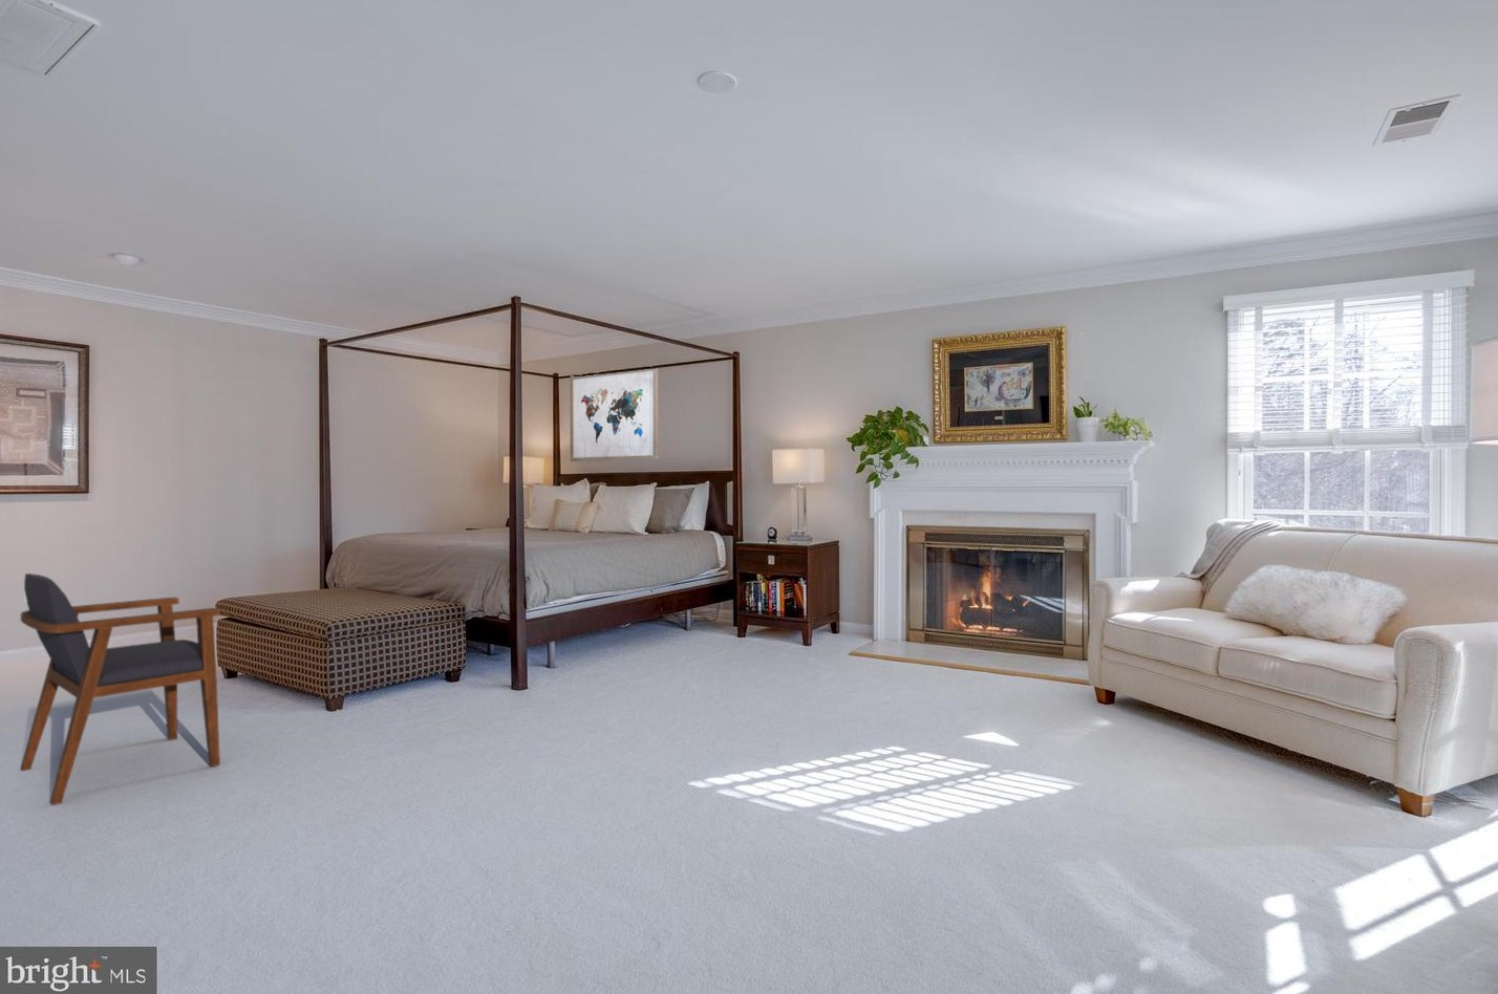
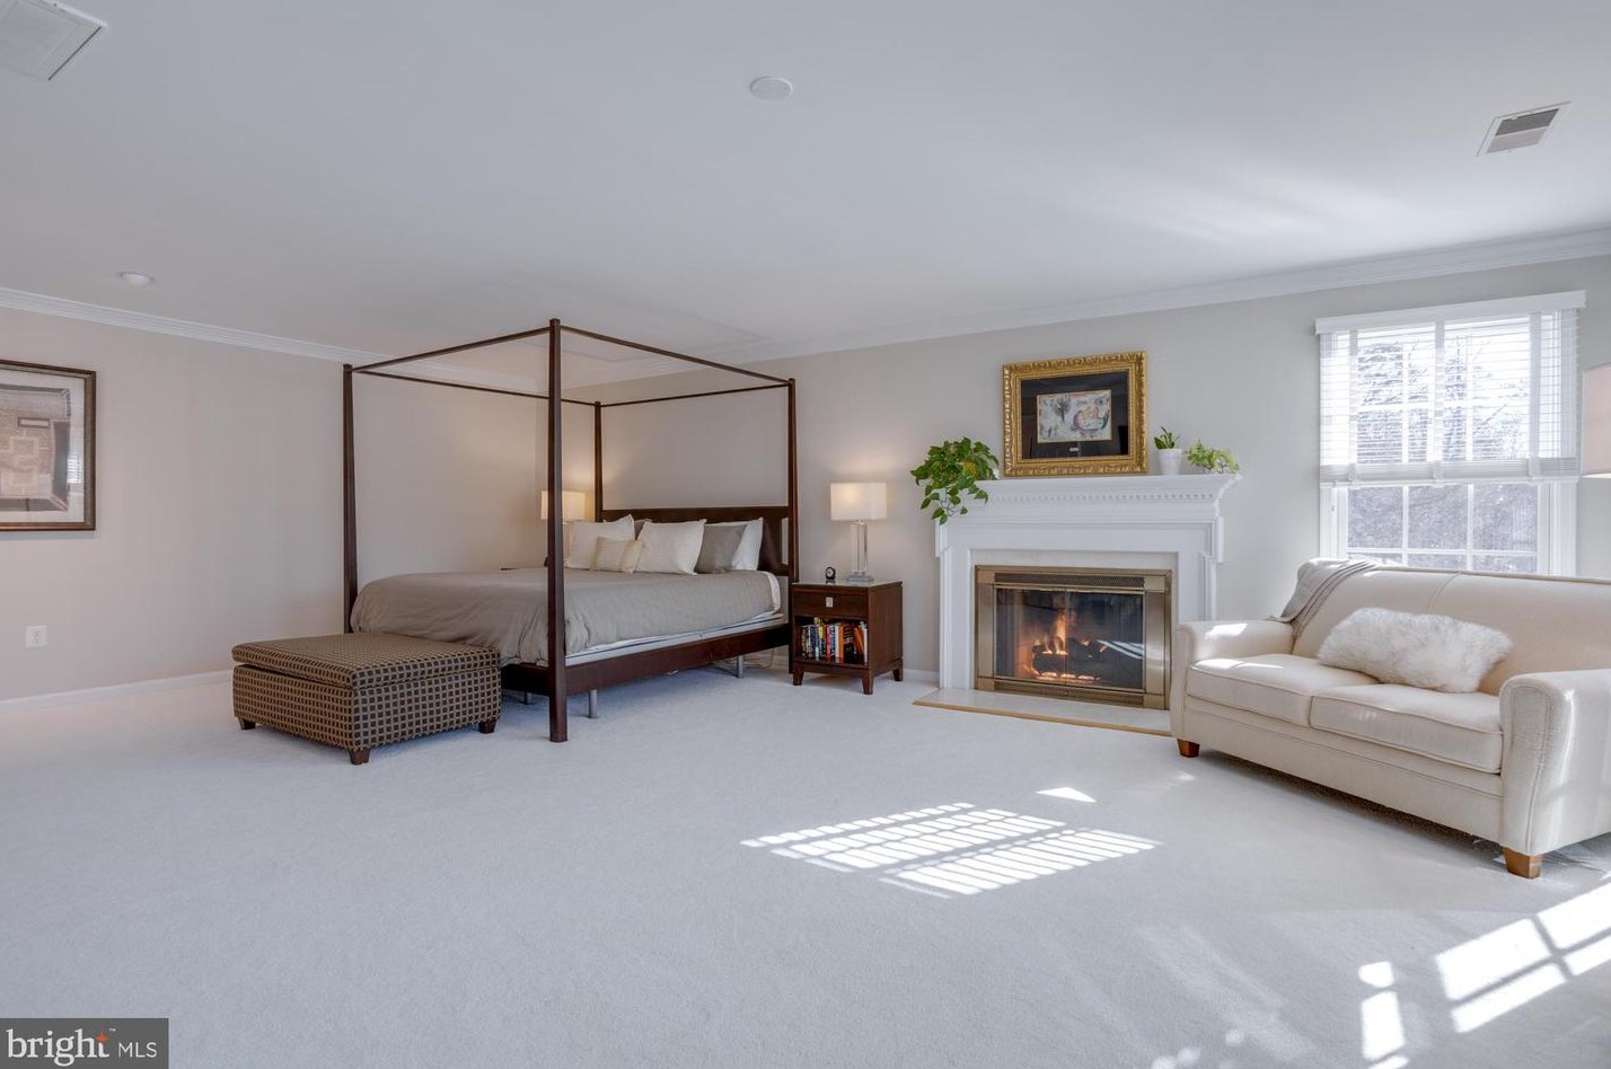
- wall art [569,365,659,463]
- armchair [19,572,221,807]
